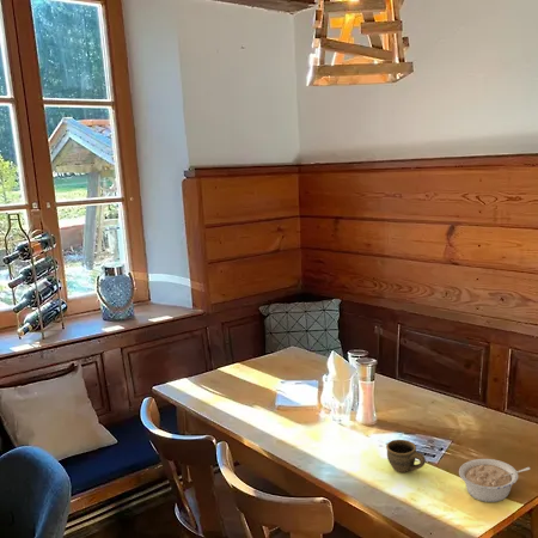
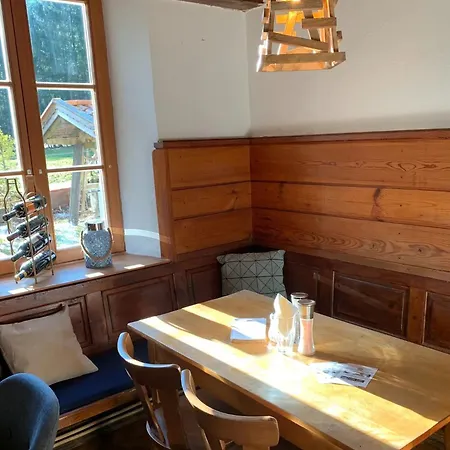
- legume [458,458,531,503]
- cup [385,439,427,473]
